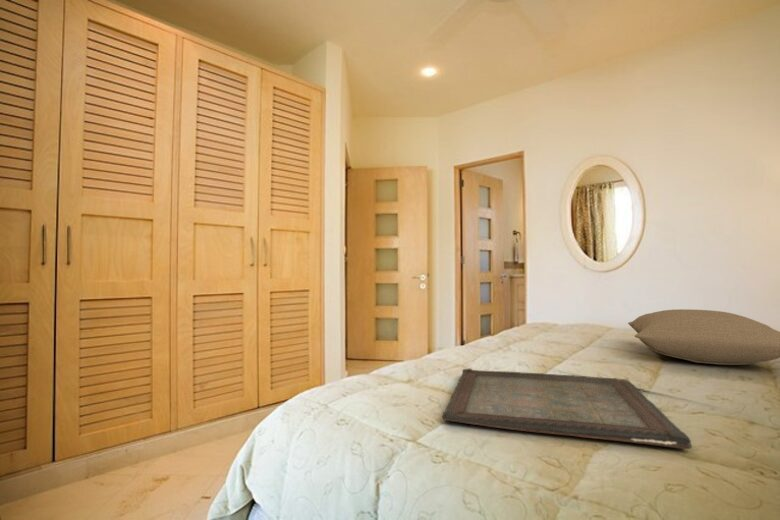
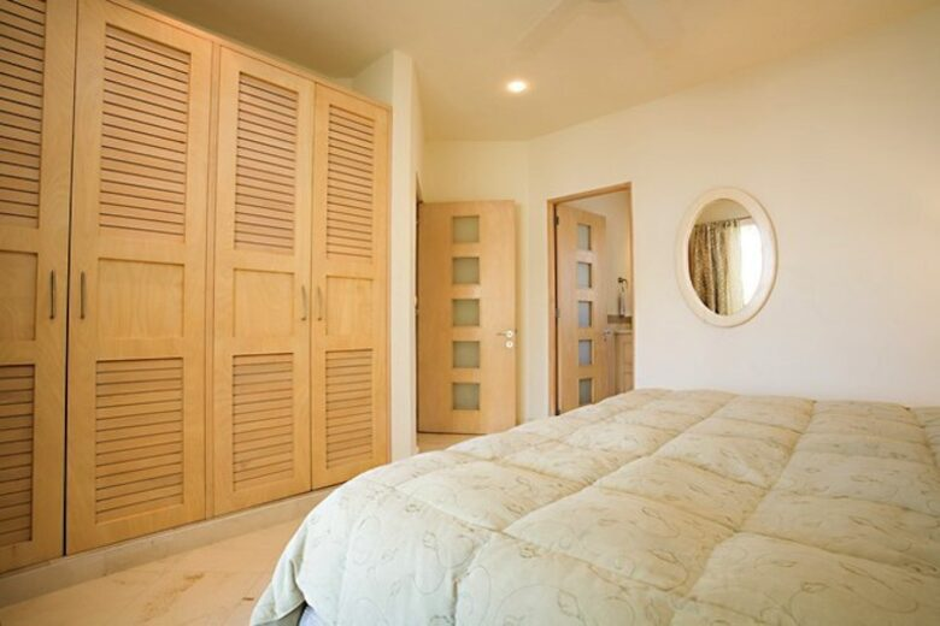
- pillow [627,308,780,366]
- serving tray [442,367,693,450]
